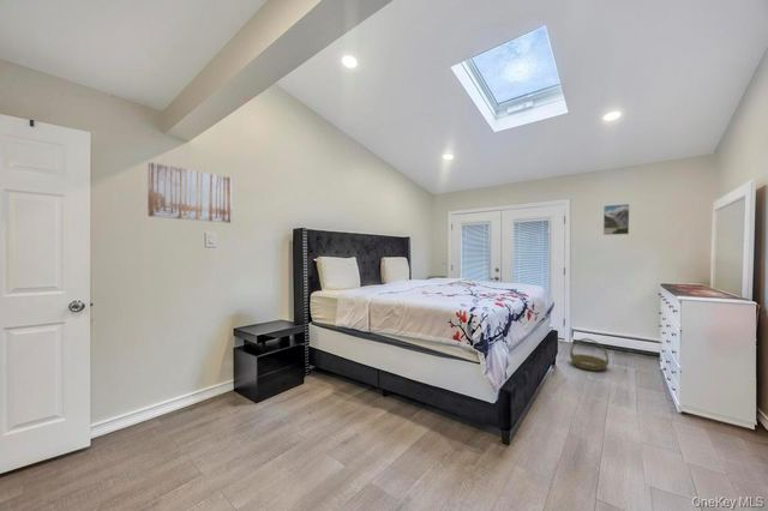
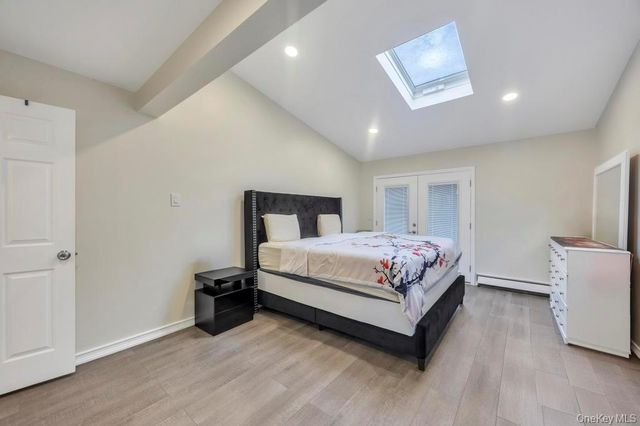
- basket [569,337,610,372]
- wall art [146,161,234,224]
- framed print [602,203,630,236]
